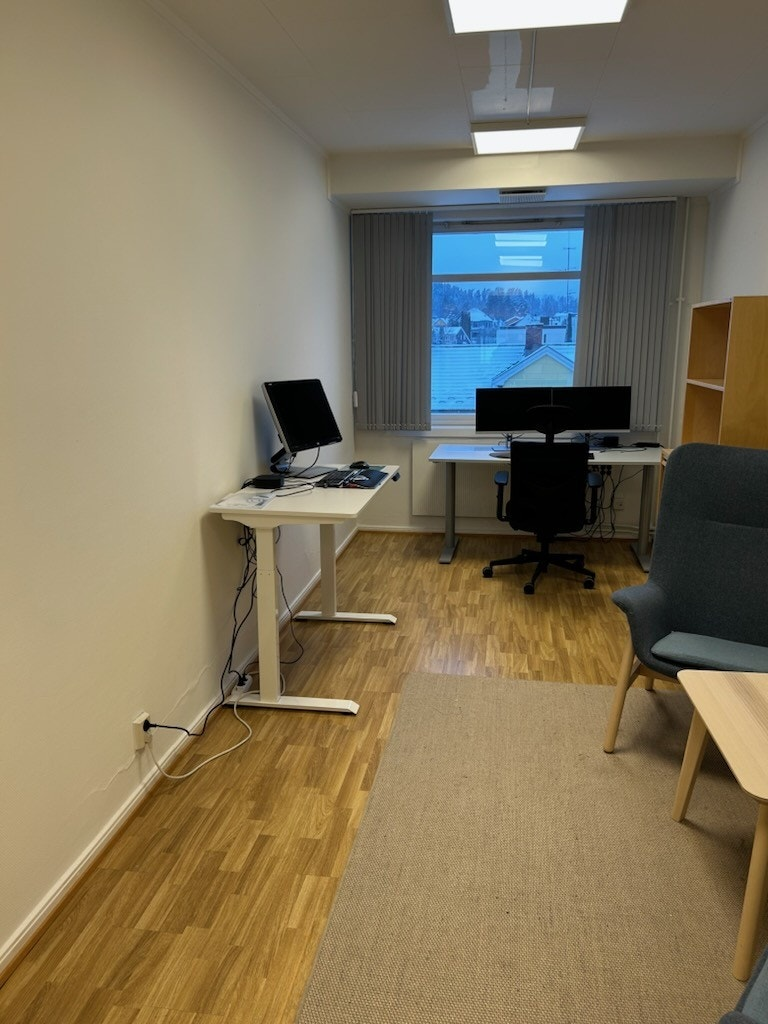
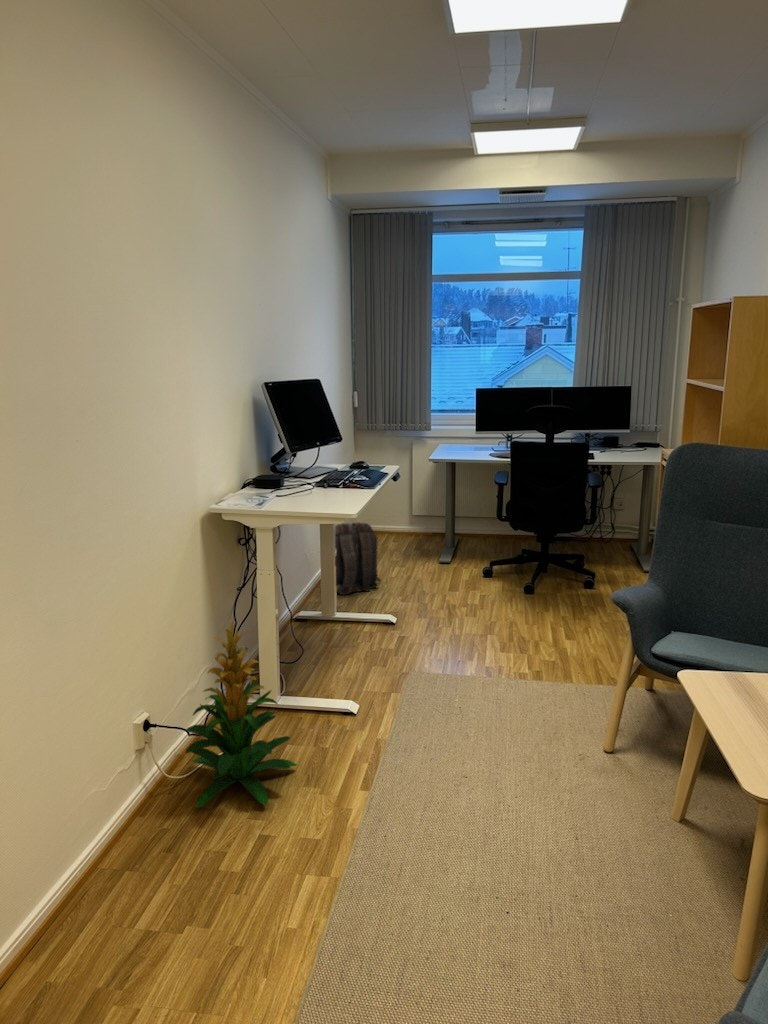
+ backpack [334,521,382,596]
+ indoor plant [184,621,298,809]
